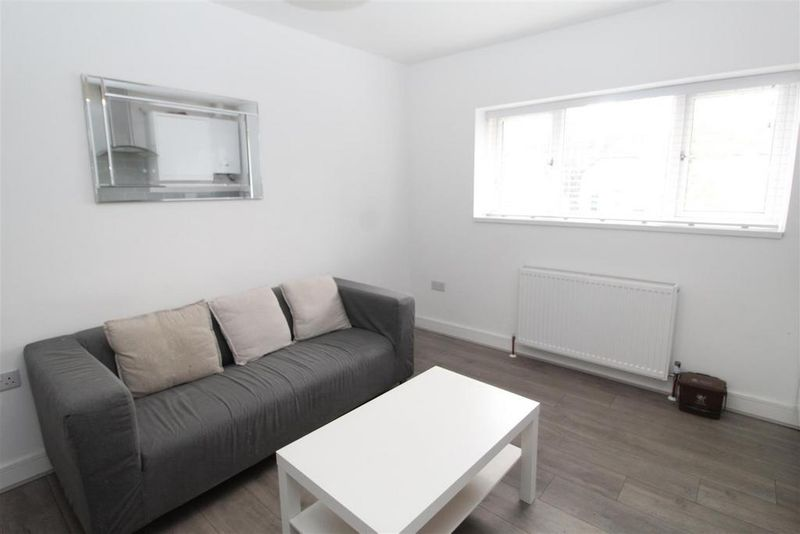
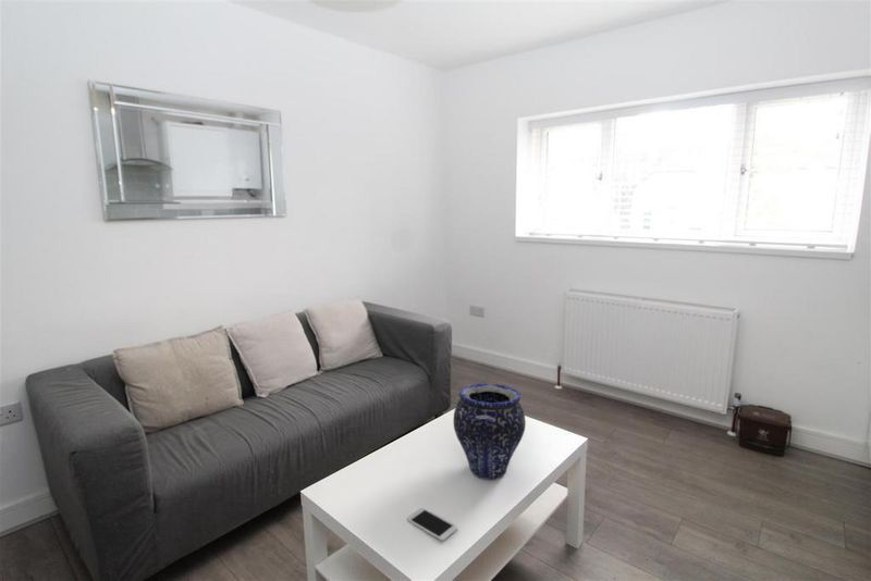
+ smartphone [406,507,458,542]
+ vase [452,382,527,481]
